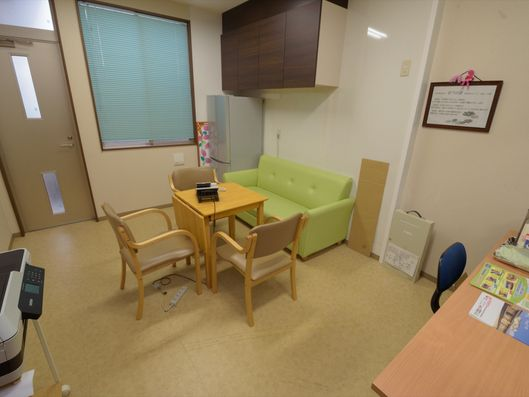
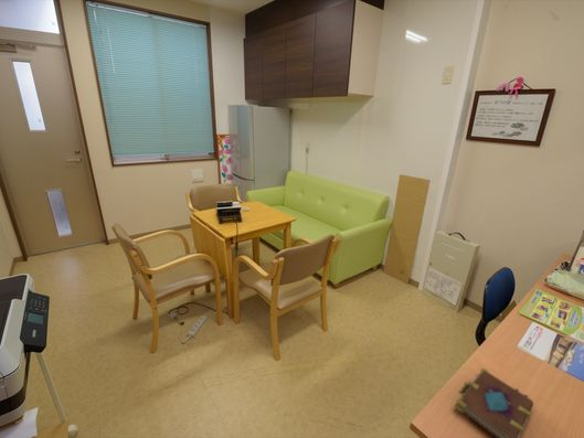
+ book [454,367,534,438]
